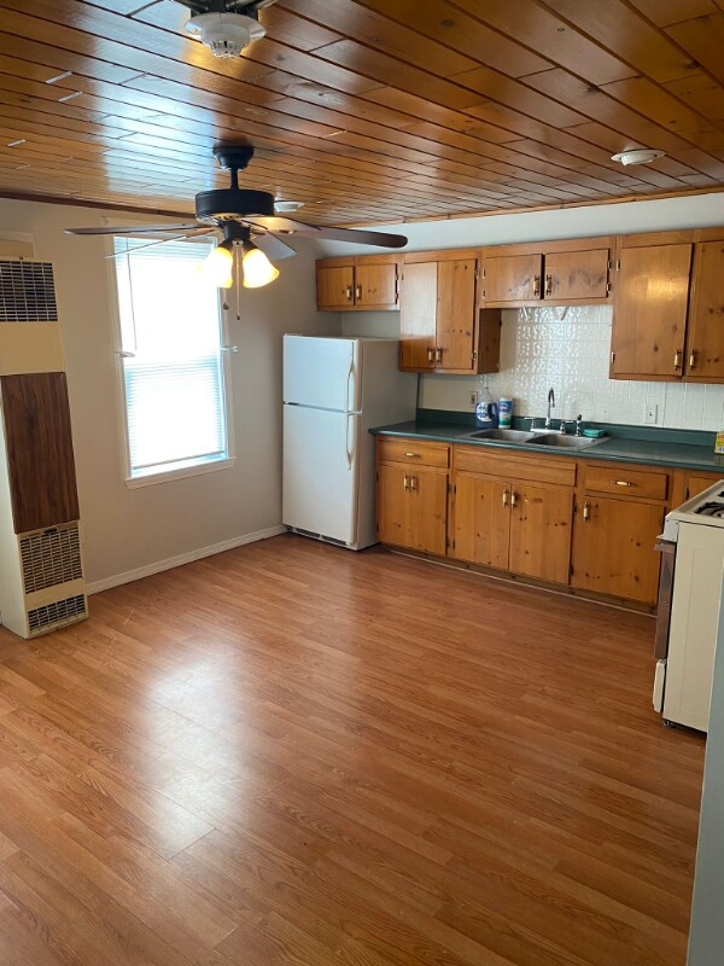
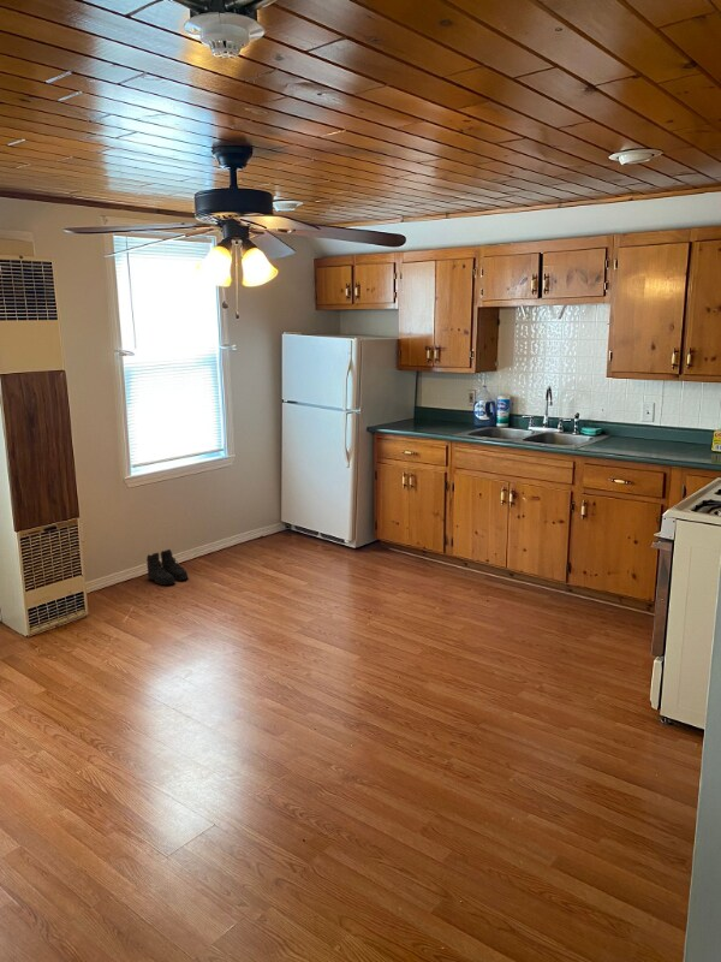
+ boots [145,548,190,587]
